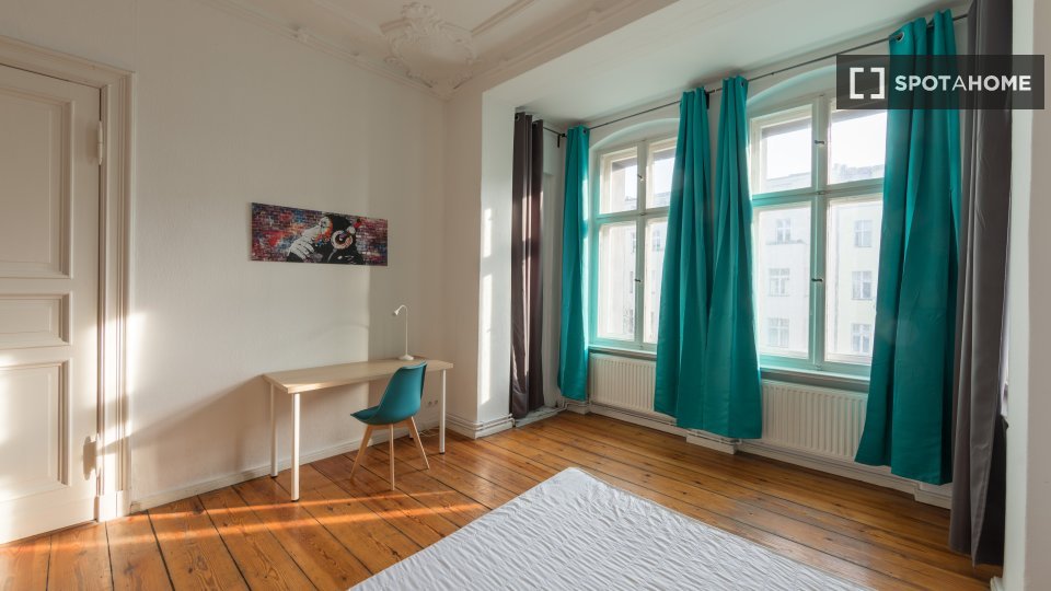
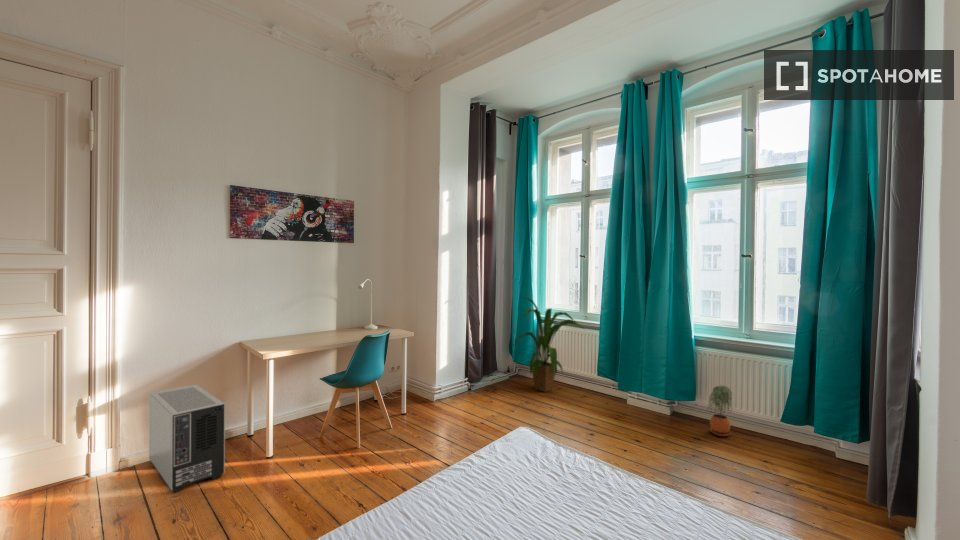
+ air purifier [148,384,226,493]
+ house plant [512,296,586,393]
+ potted plant [706,385,733,437]
